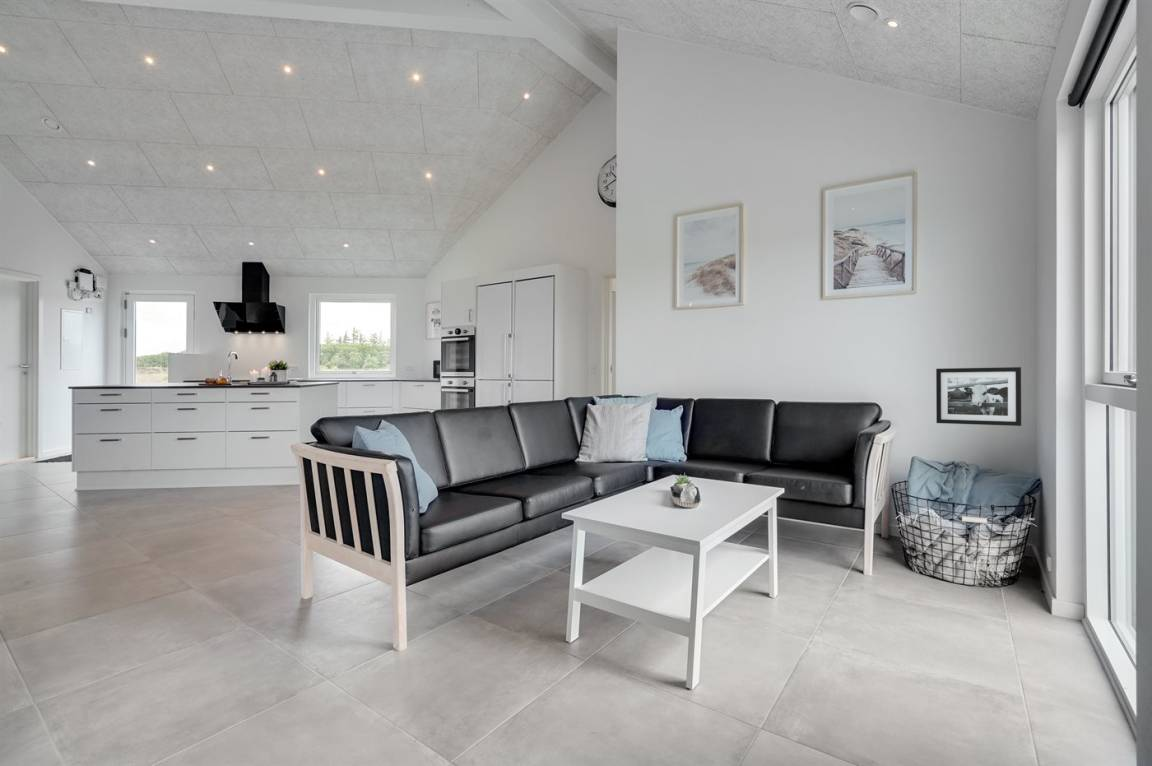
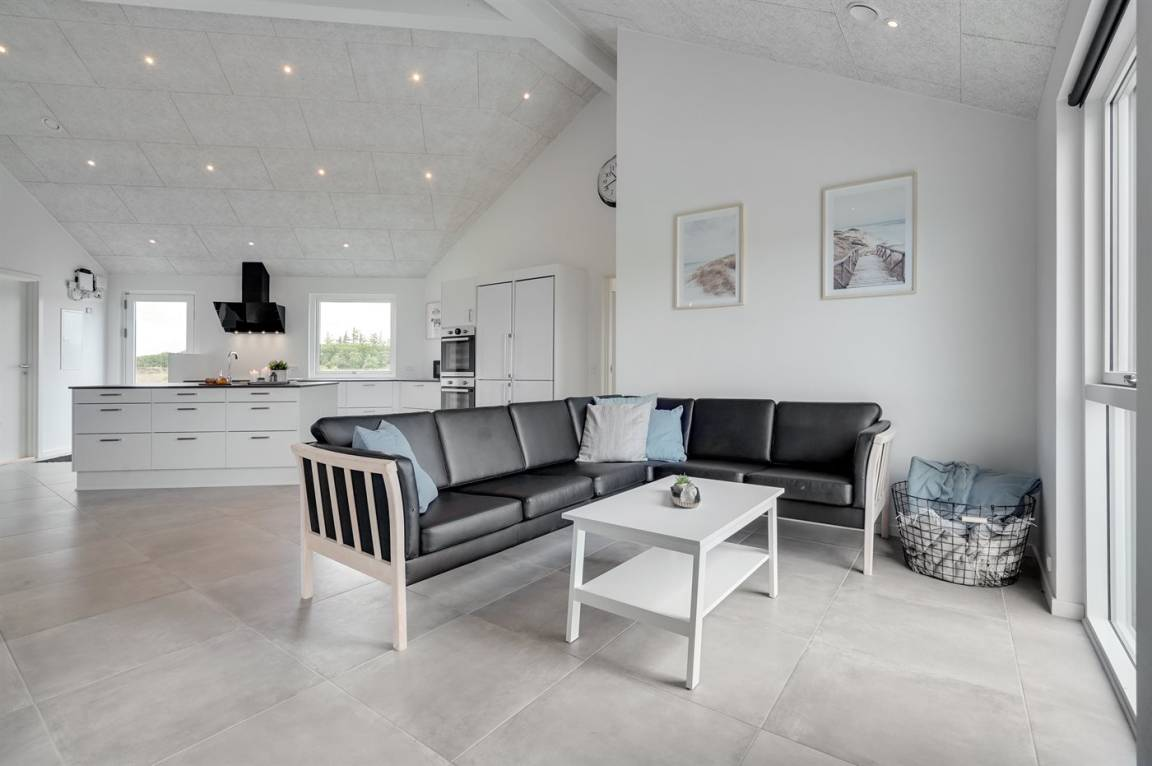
- picture frame [935,366,1022,427]
